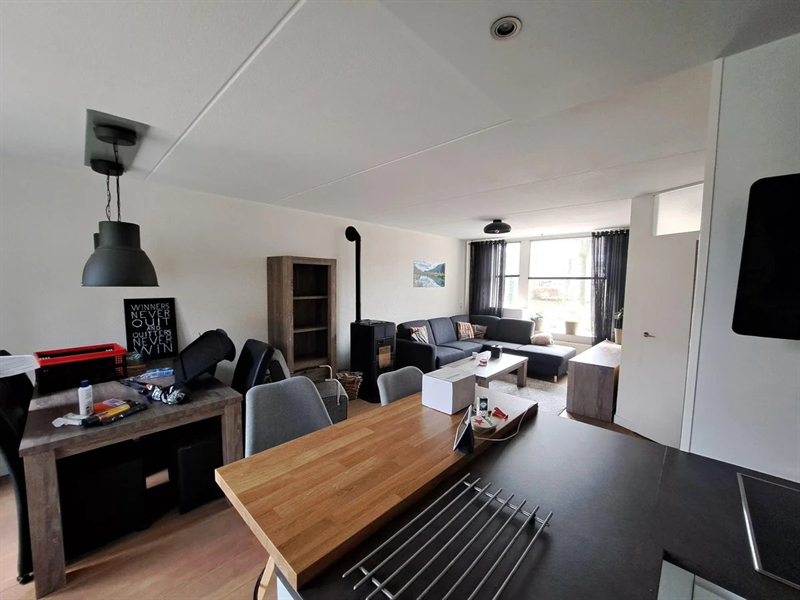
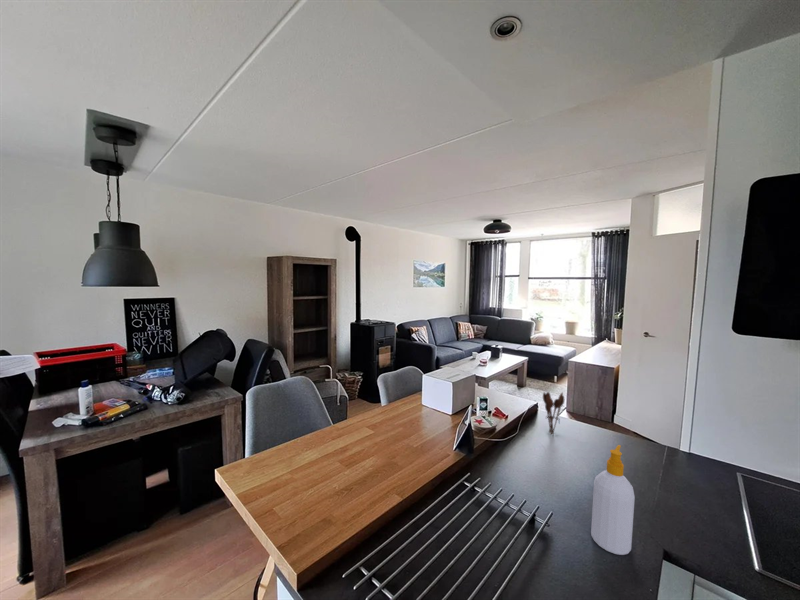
+ utensil holder [542,391,565,435]
+ soap bottle [590,444,636,556]
